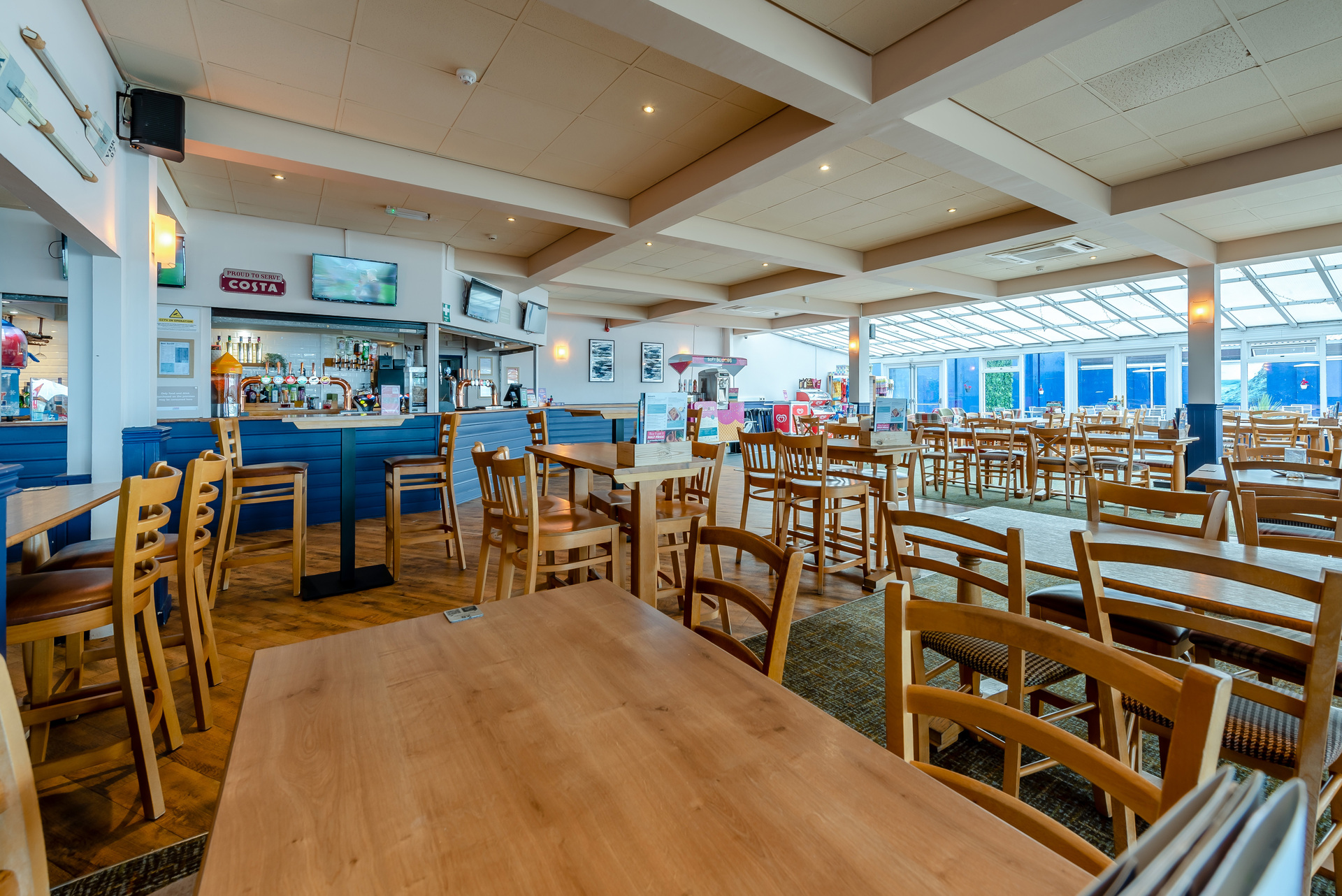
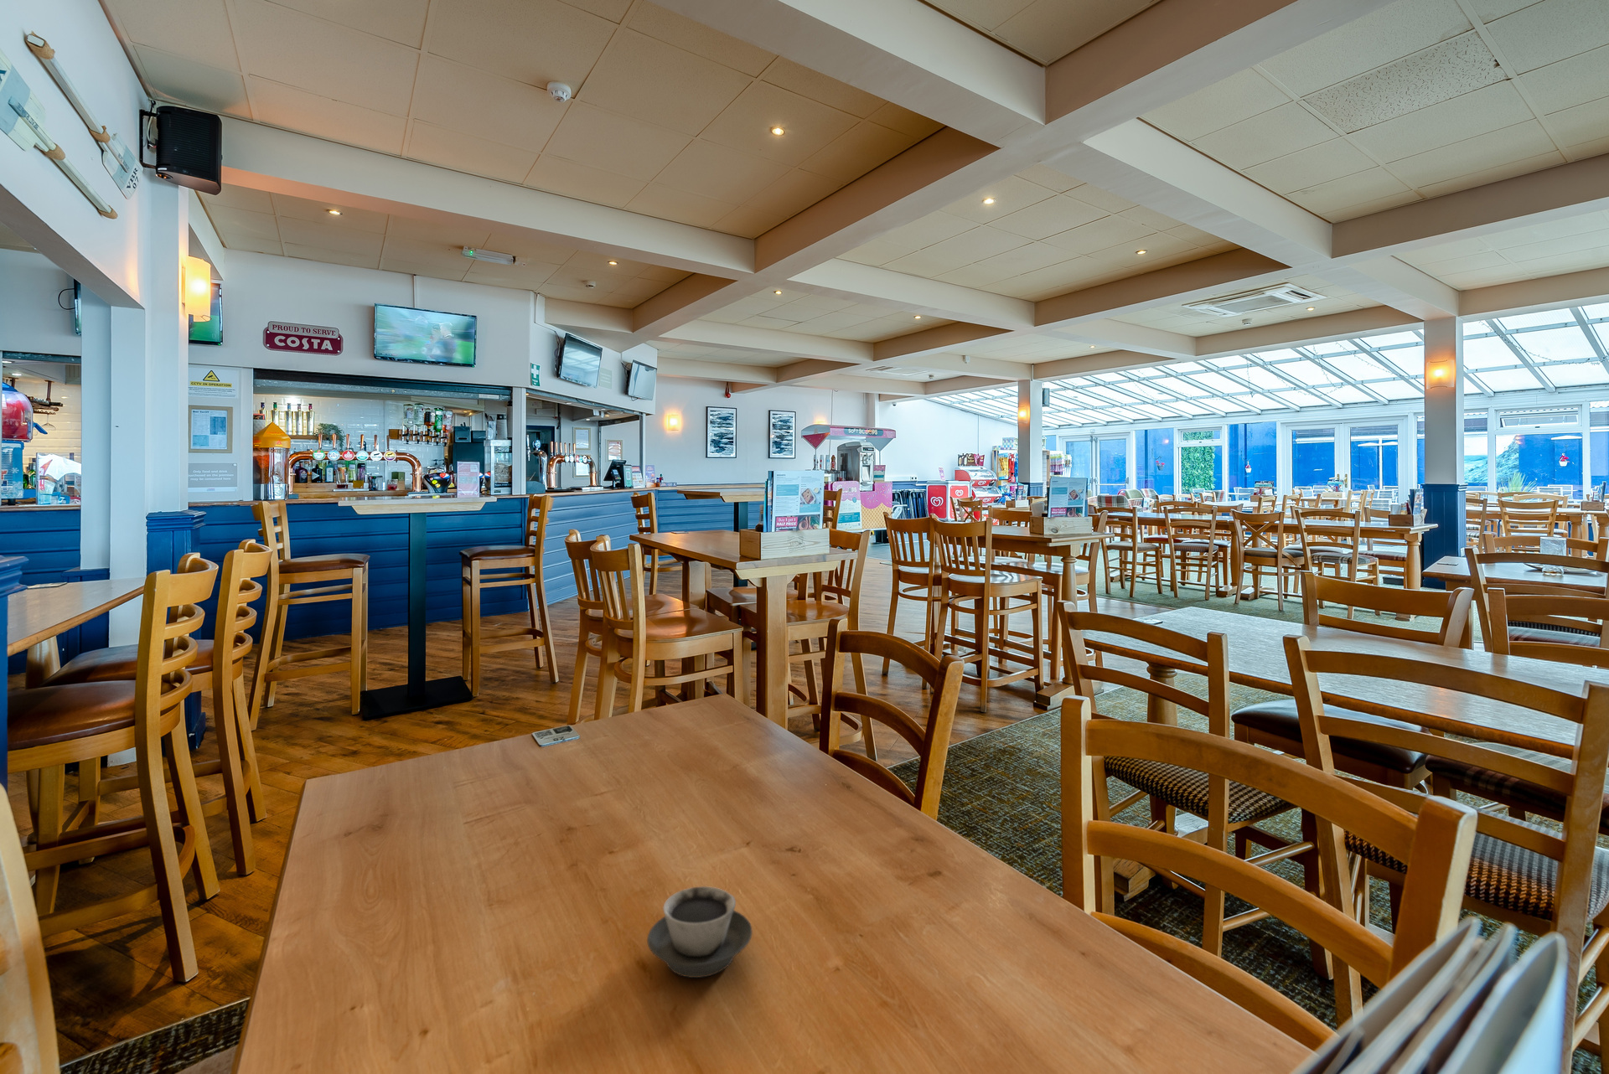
+ cup [646,886,753,978]
